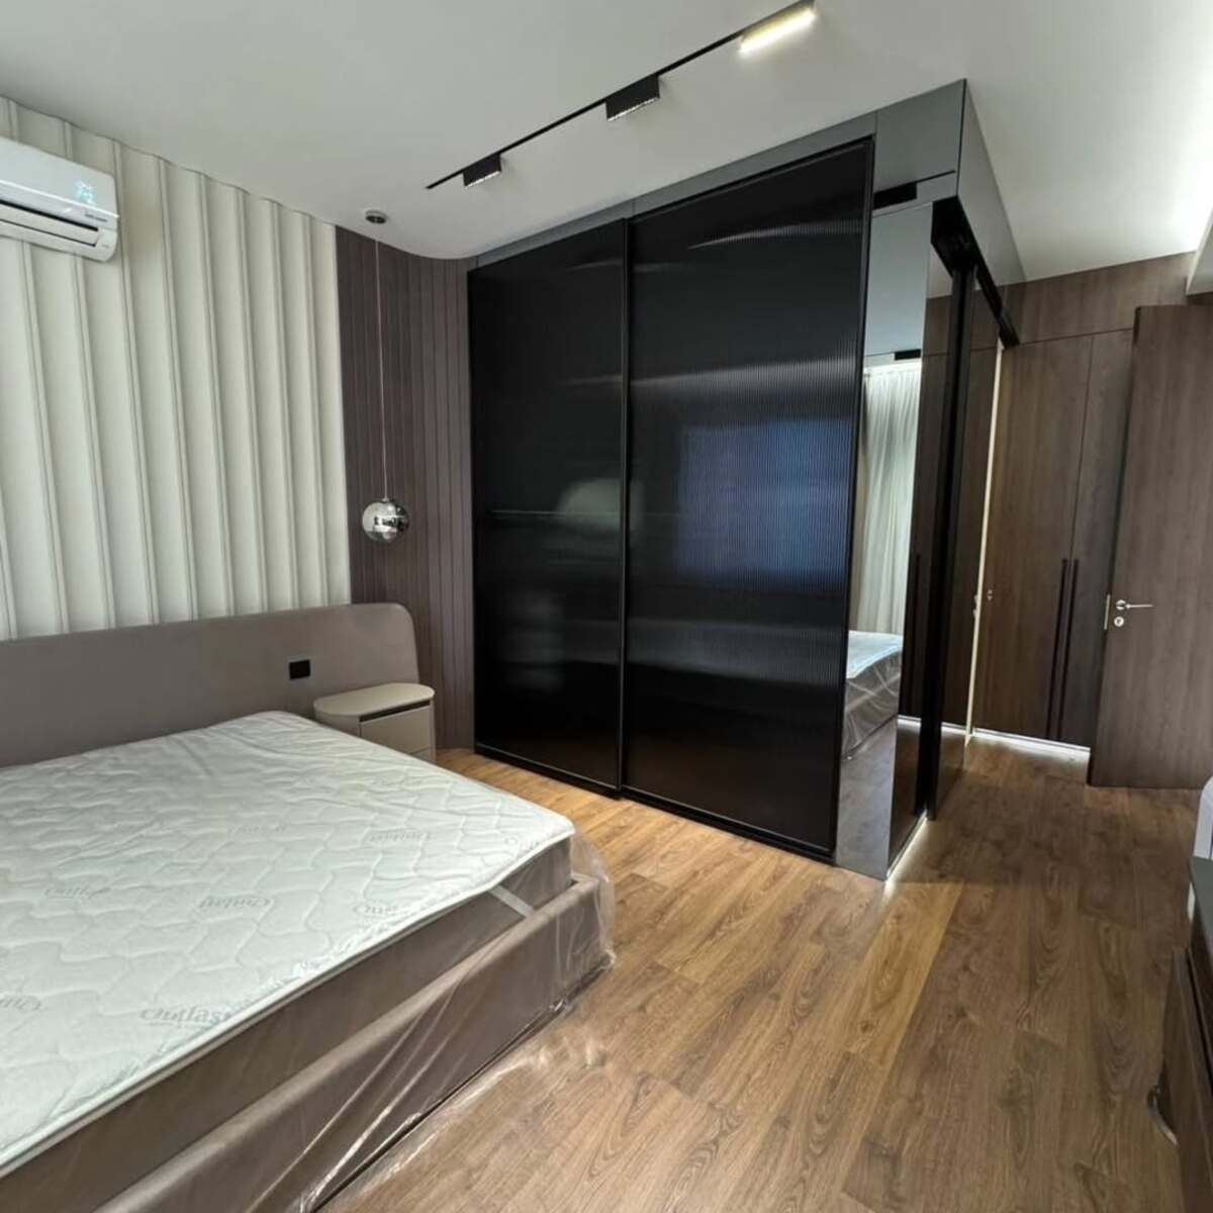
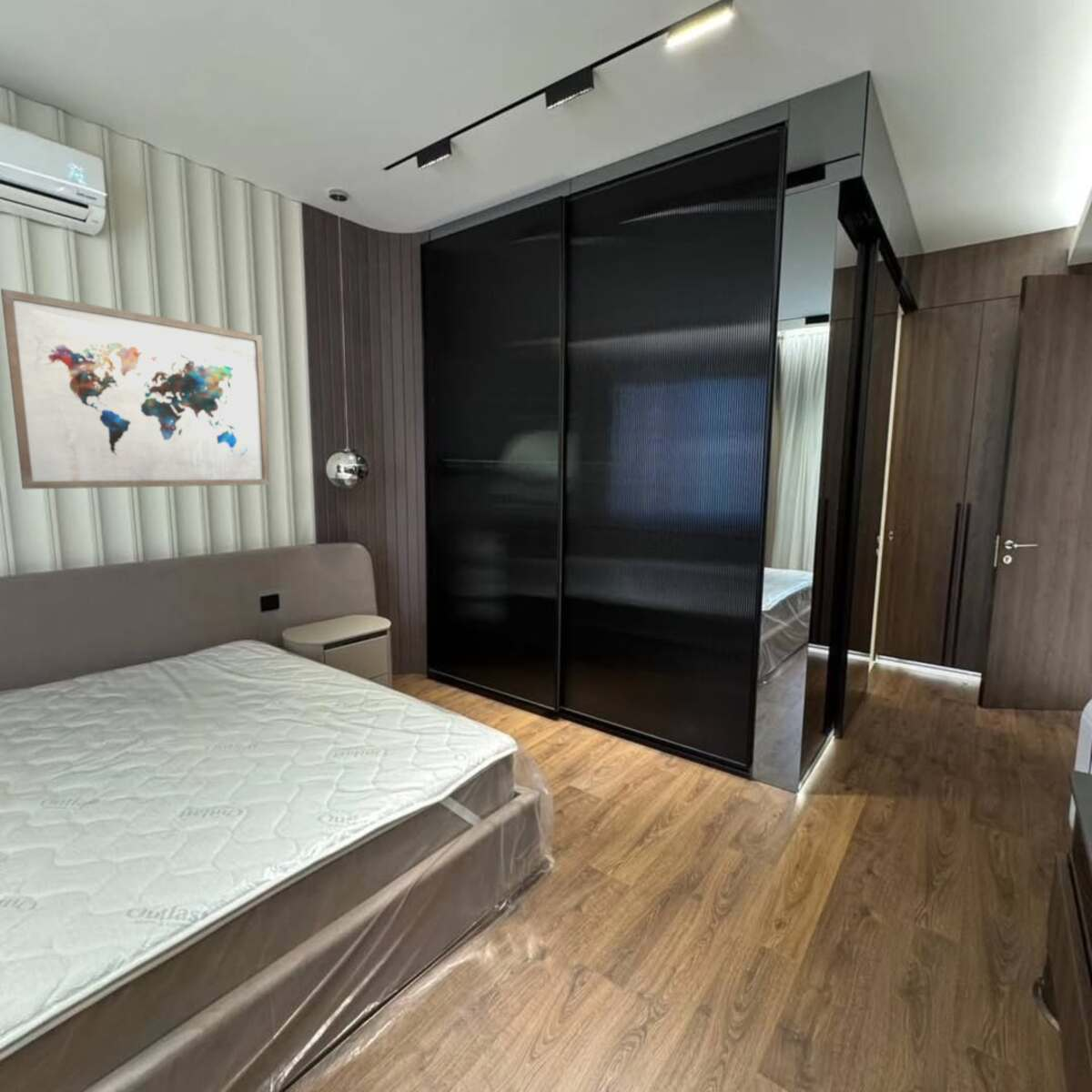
+ wall art [0,288,271,490]
